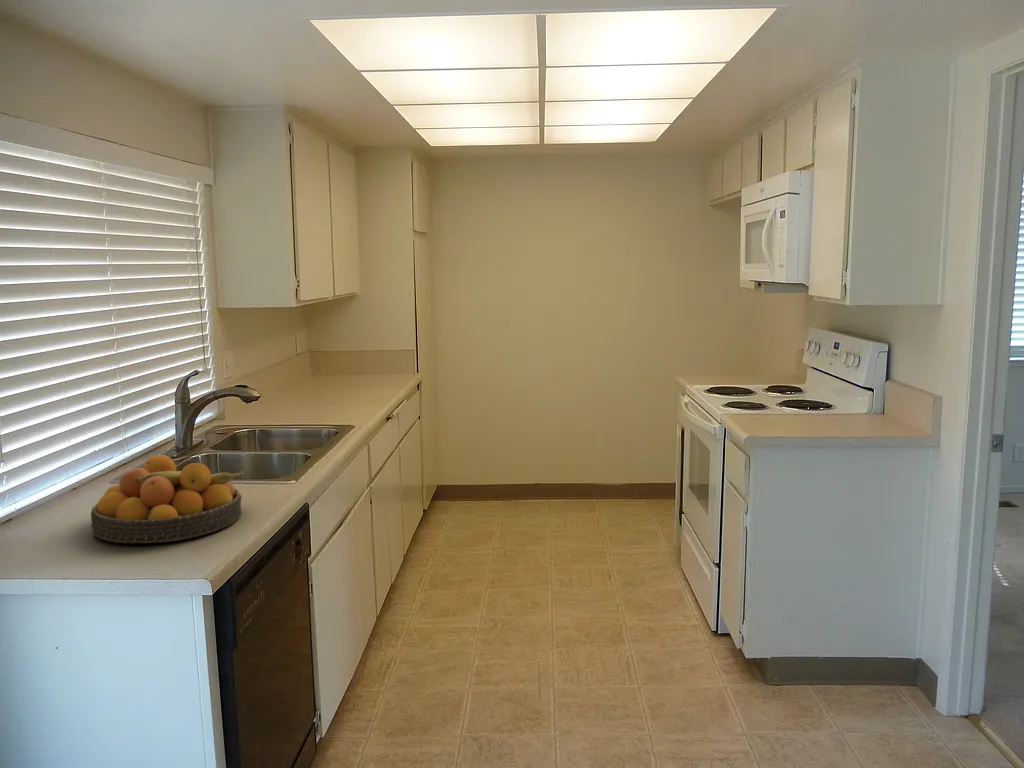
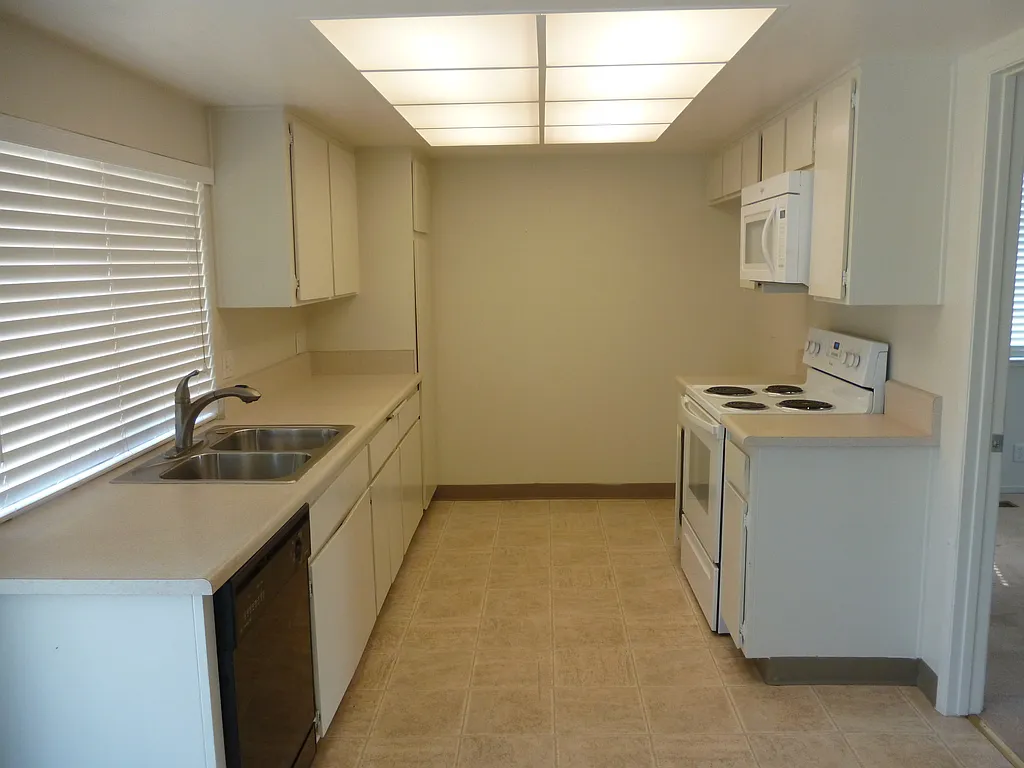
- fruit bowl [90,454,244,544]
